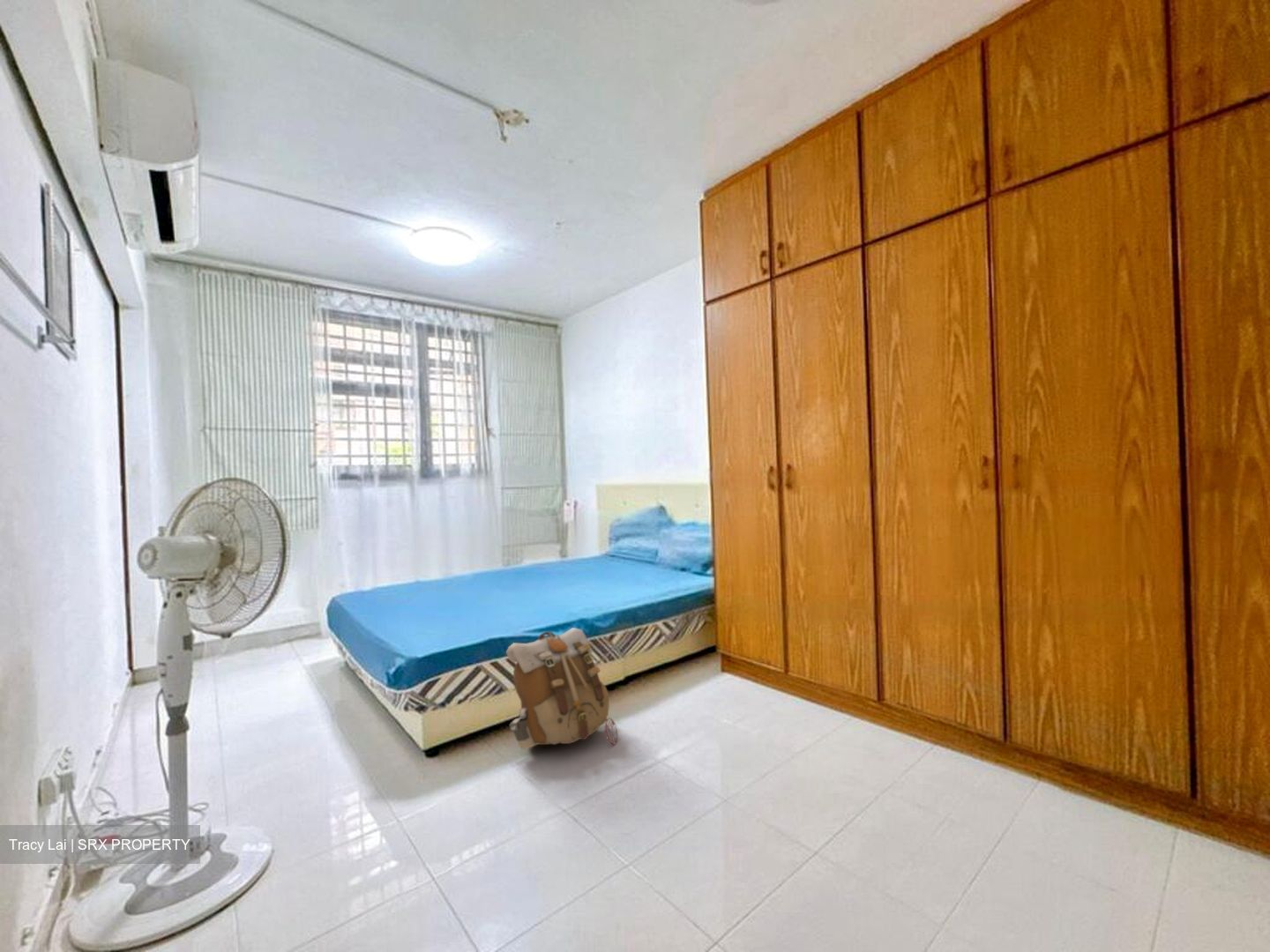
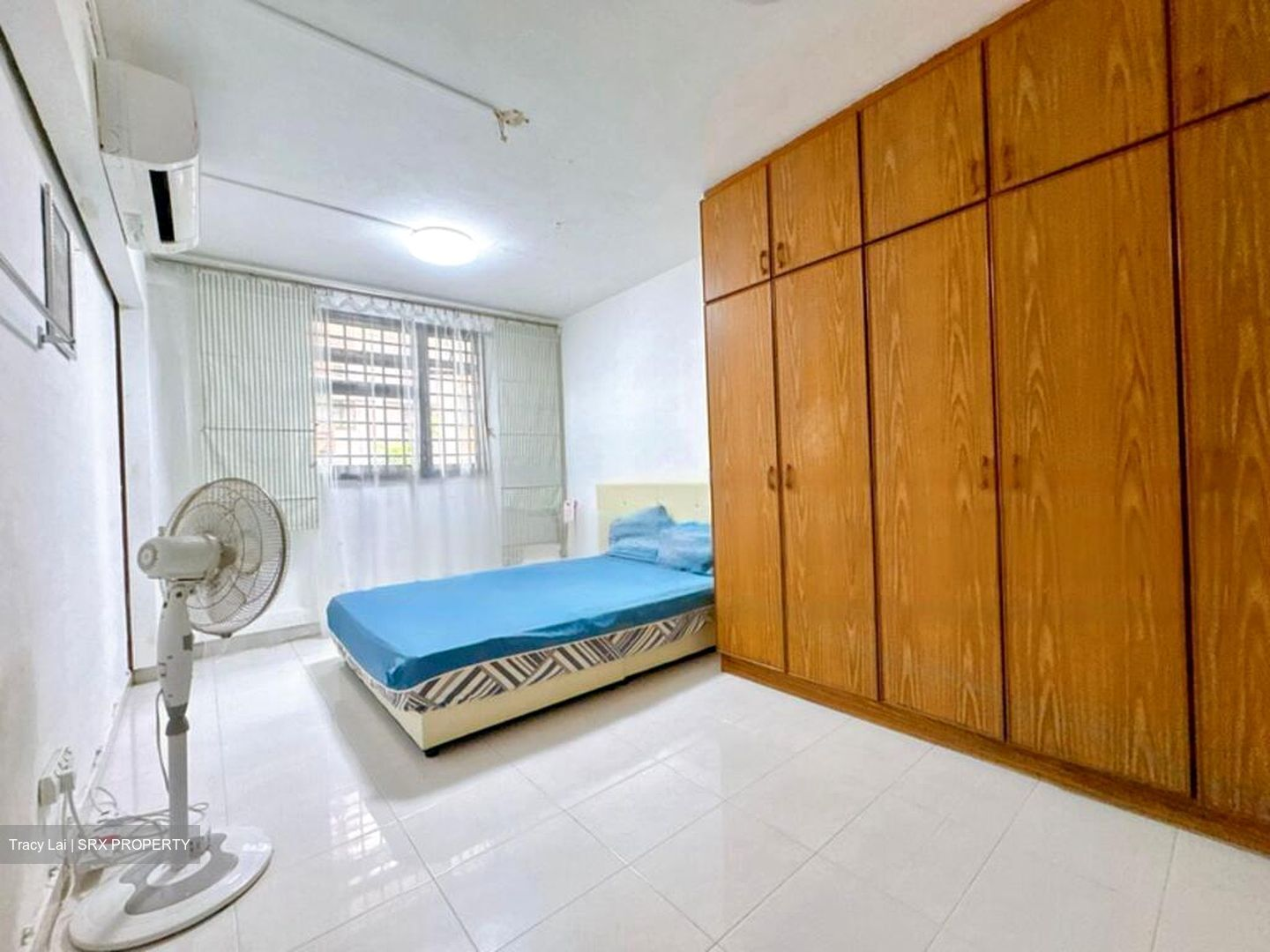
- backpack [505,627,618,750]
